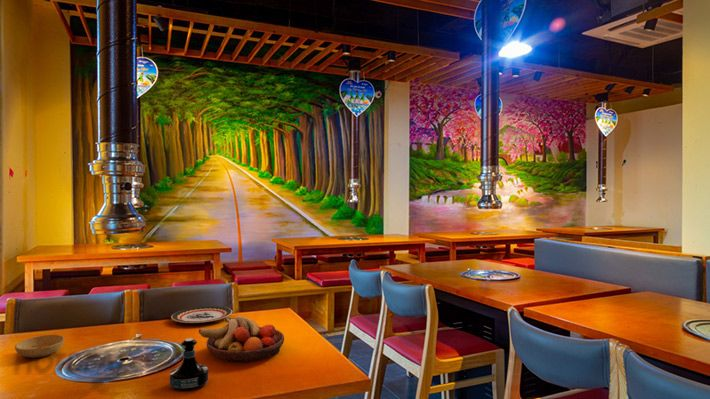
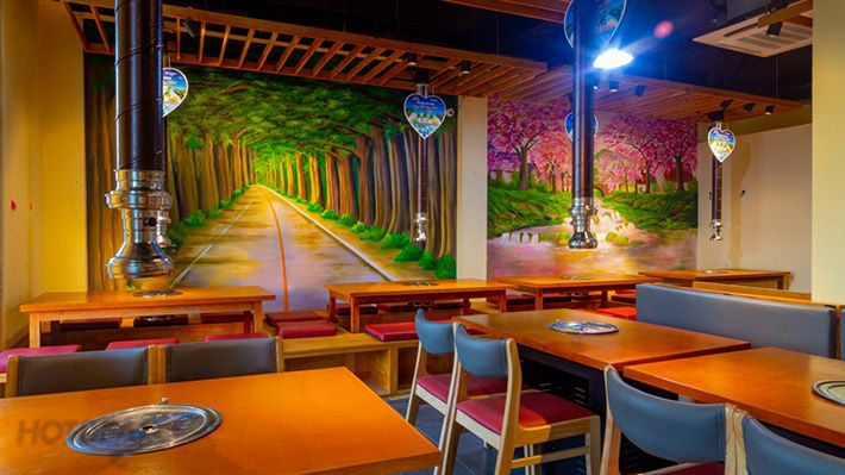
- plate [170,305,234,324]
- fruit bowl [198,315,285,363]
- tequila bottle [169,337,210,393]
- bowl [14,334,65,359]
